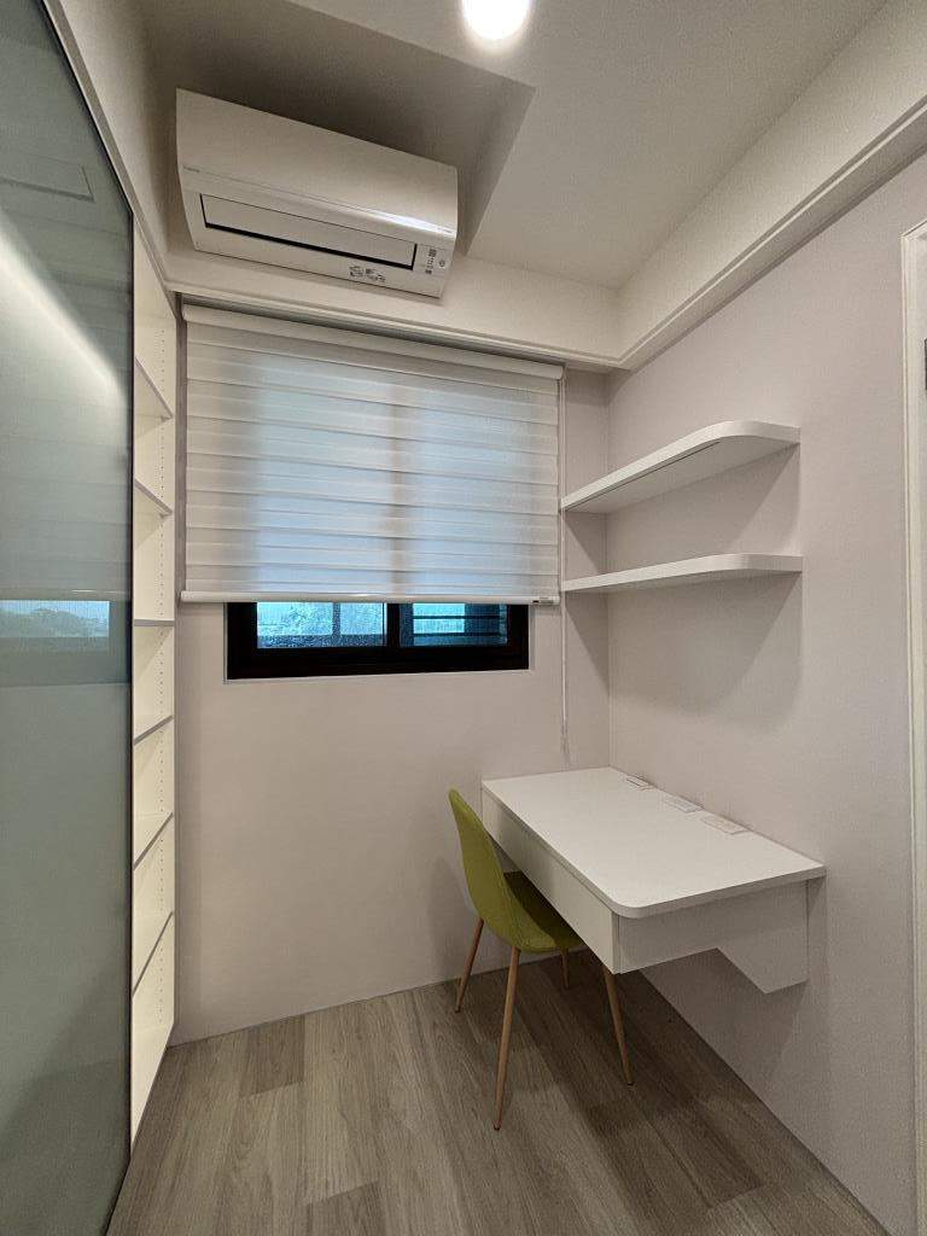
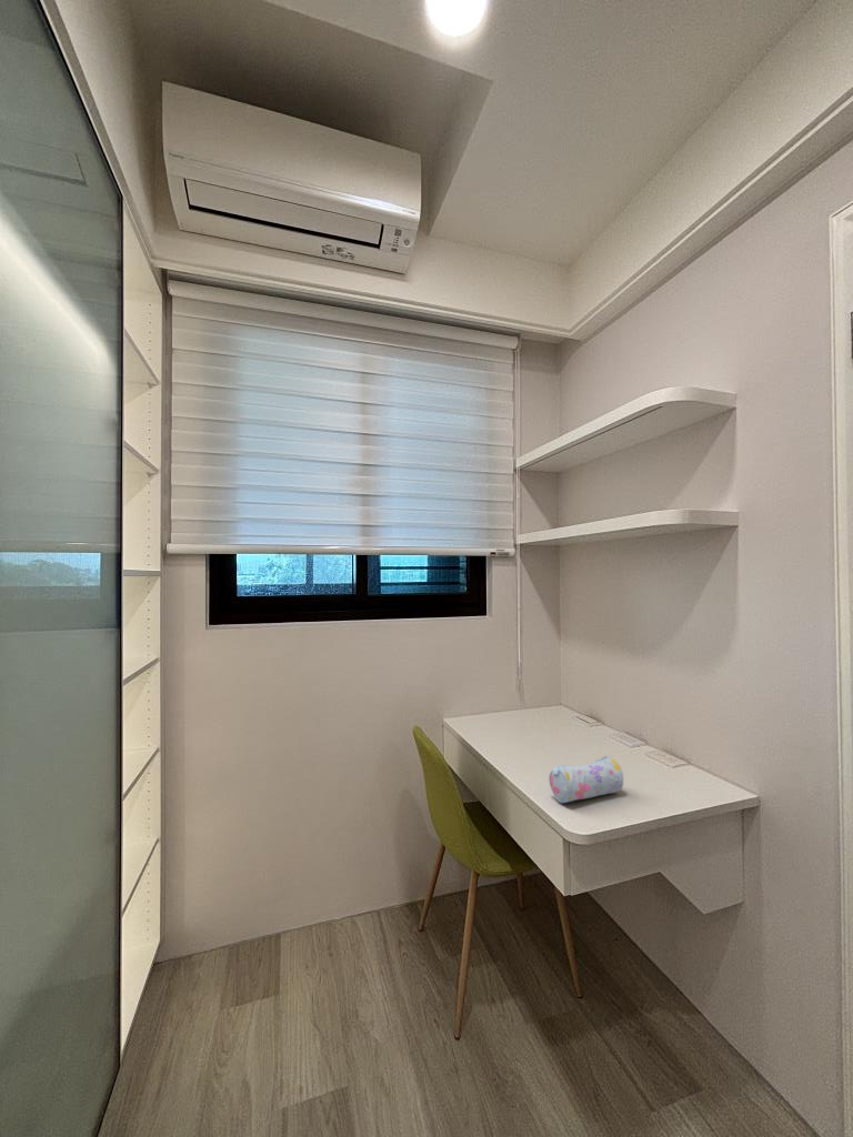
+ pencil case [548,755,624,804]
